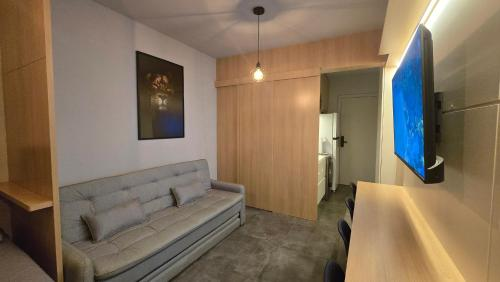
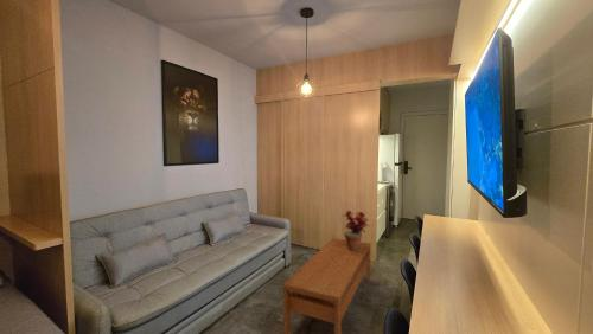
+ potted plant [343,208,370,250]
+ coffee table [282,237,372,334]
